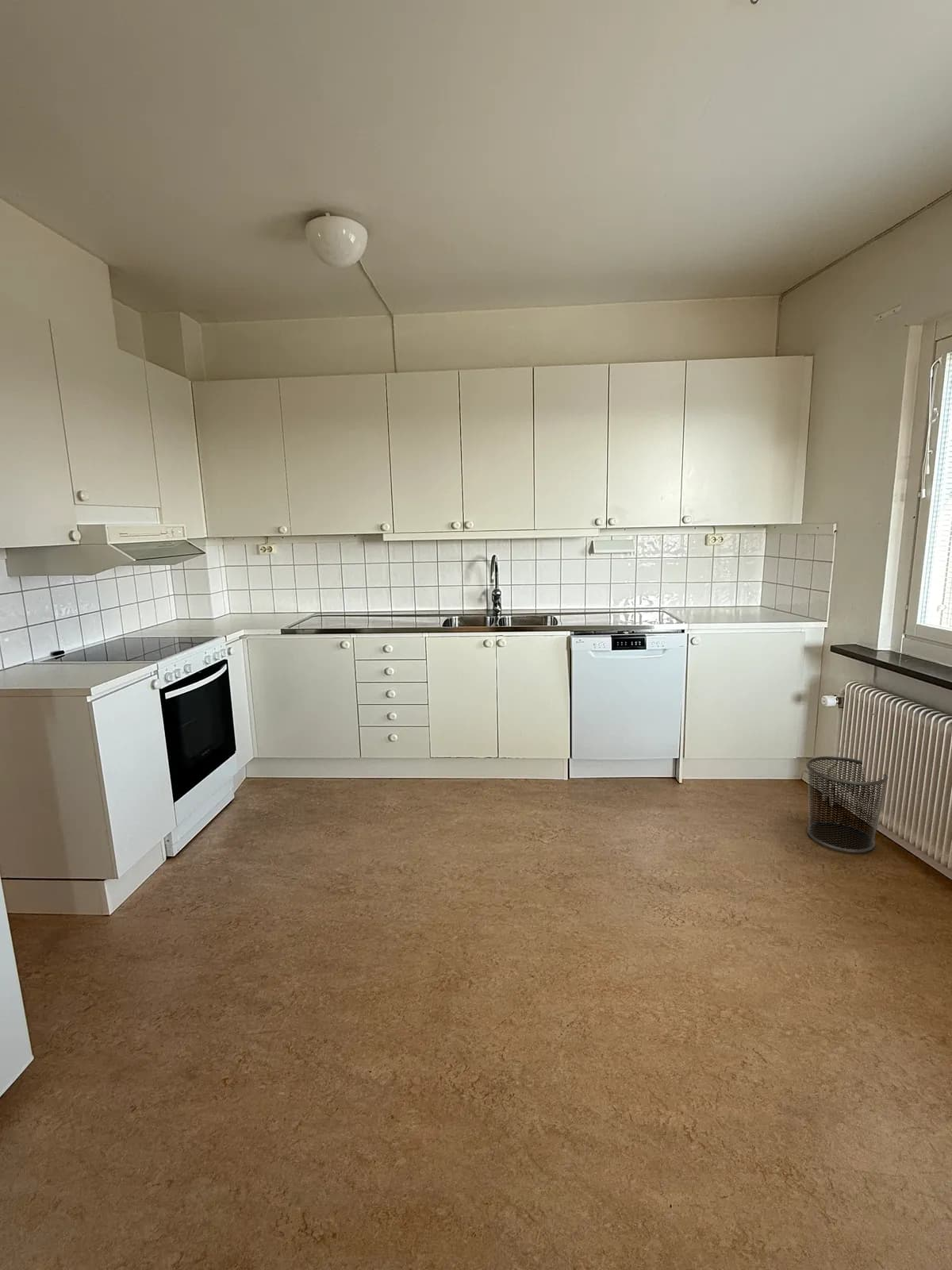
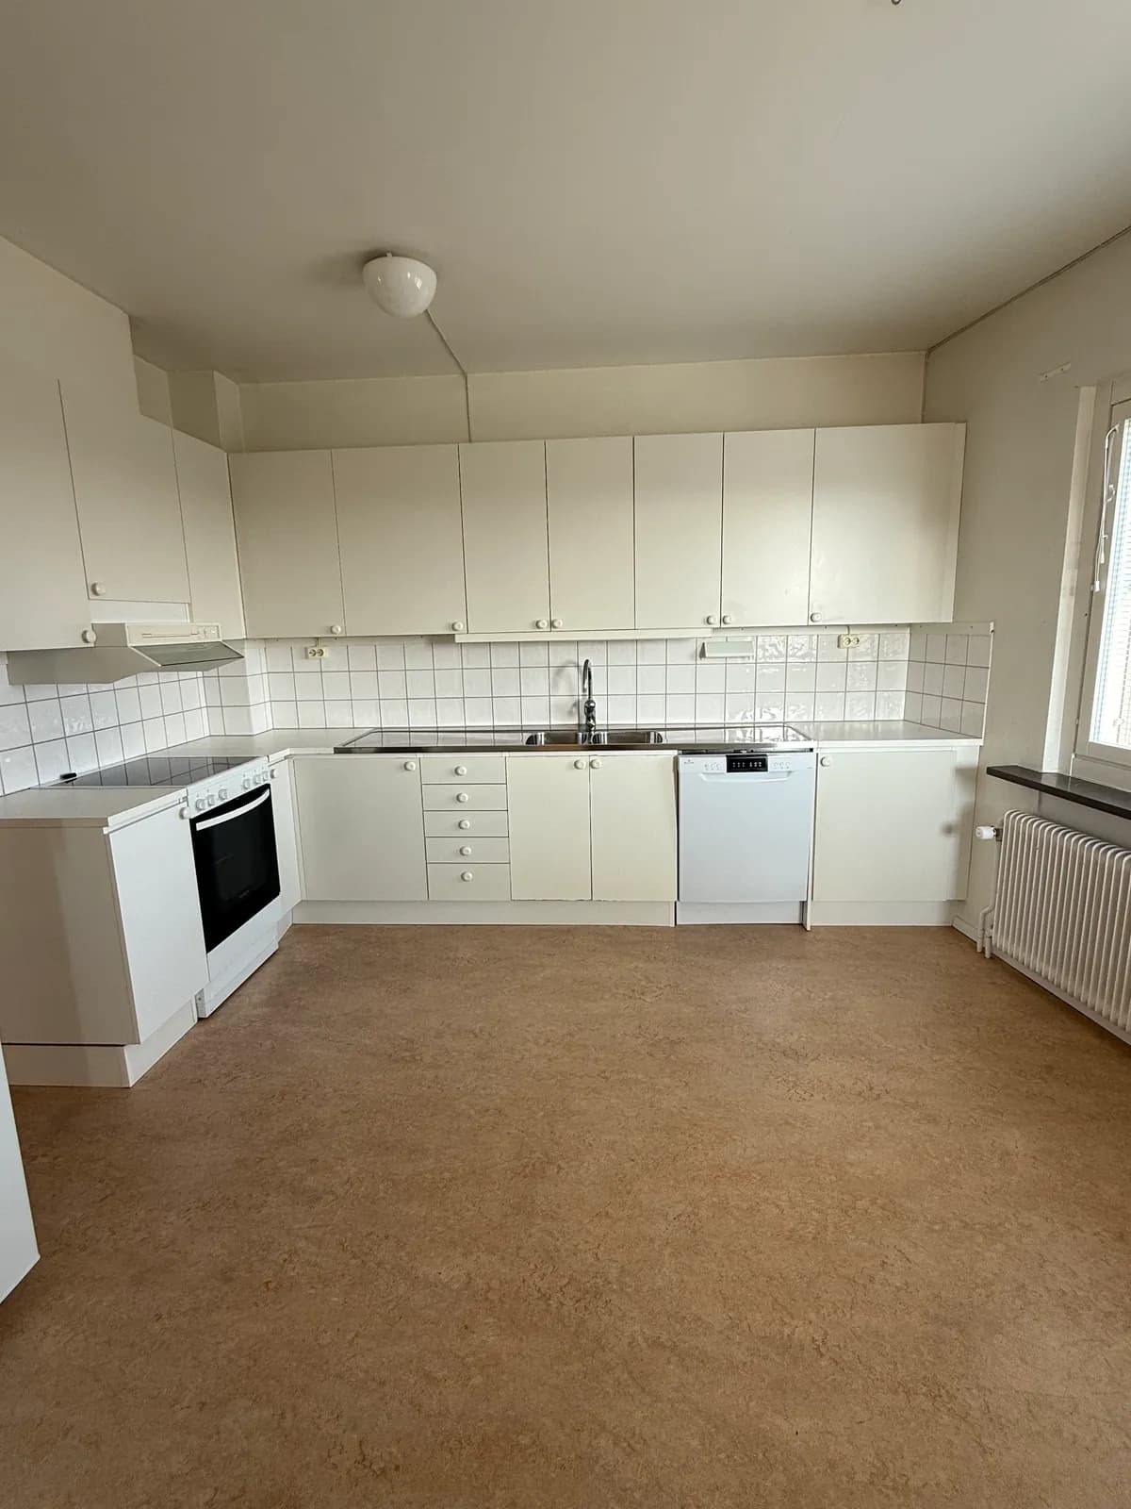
- waste bin [805,756,889,853]
